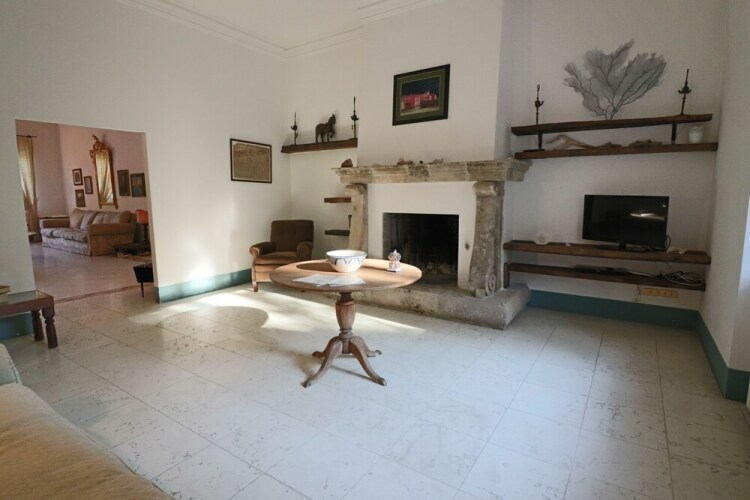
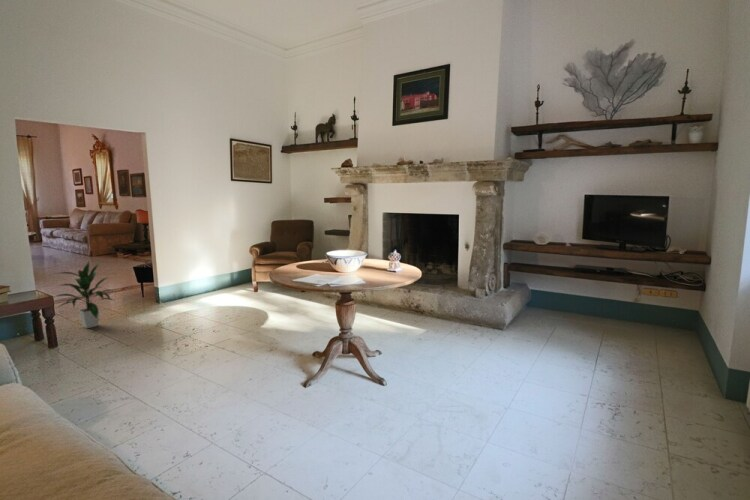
+ indoor plant [53,260,116,329]
